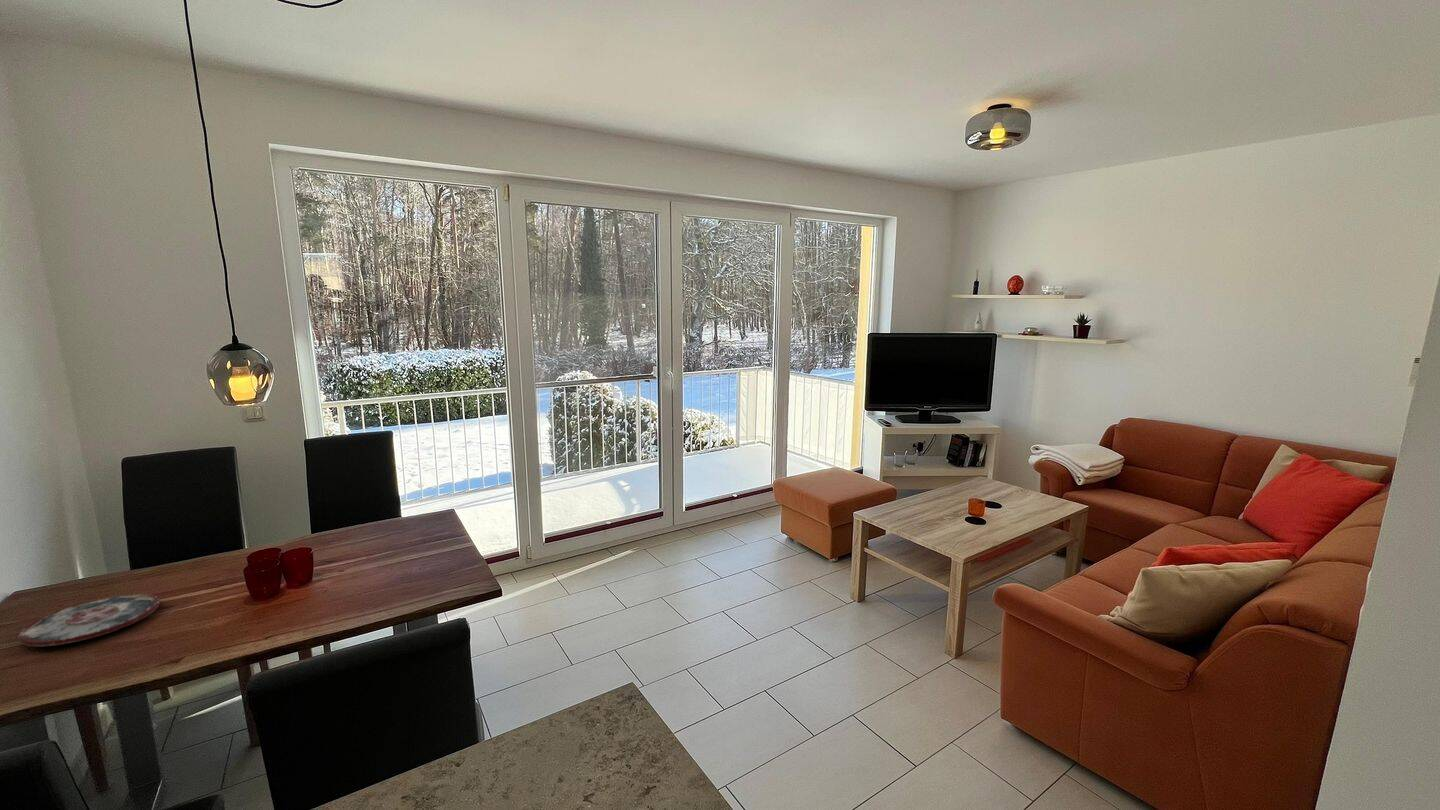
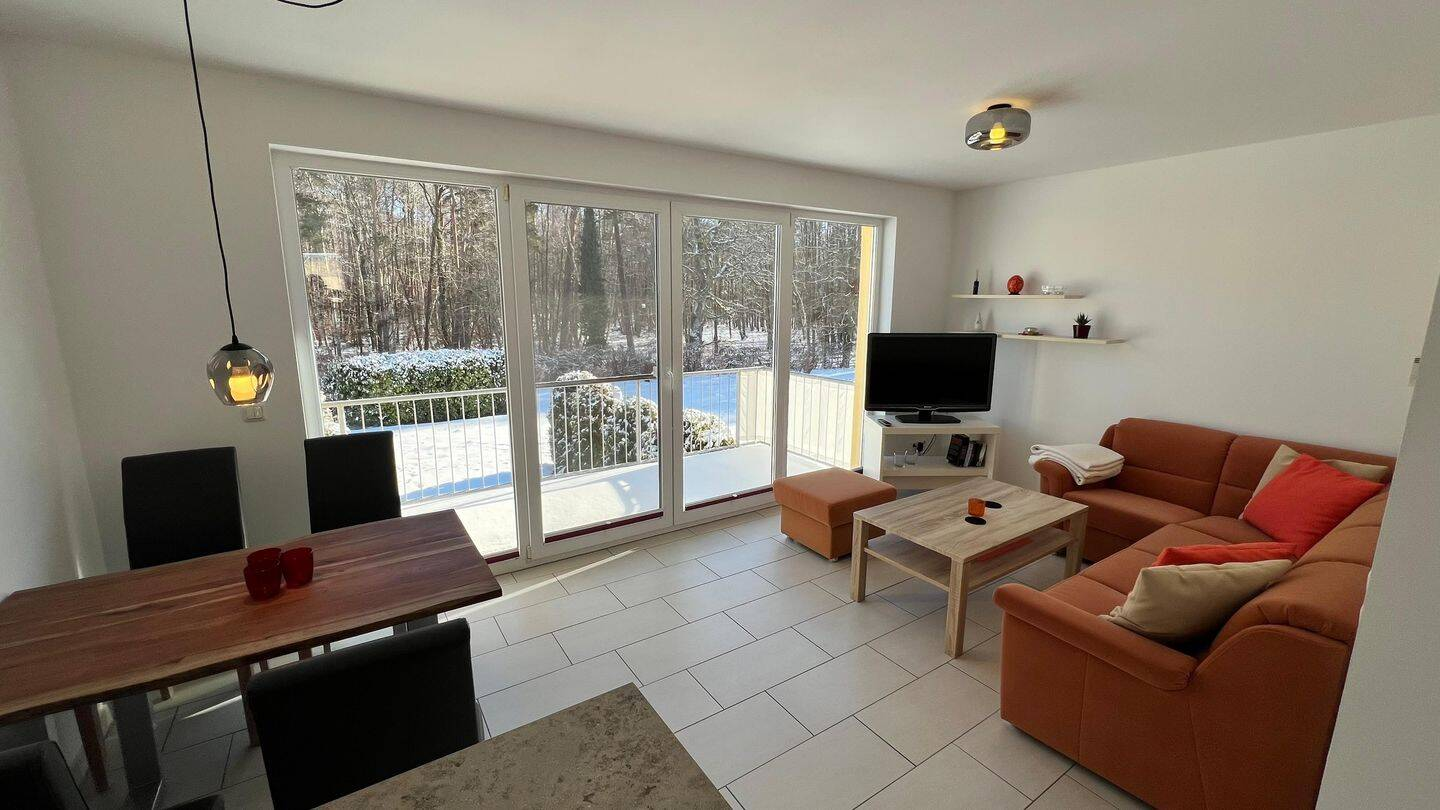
- plate [17,593,161,648]
